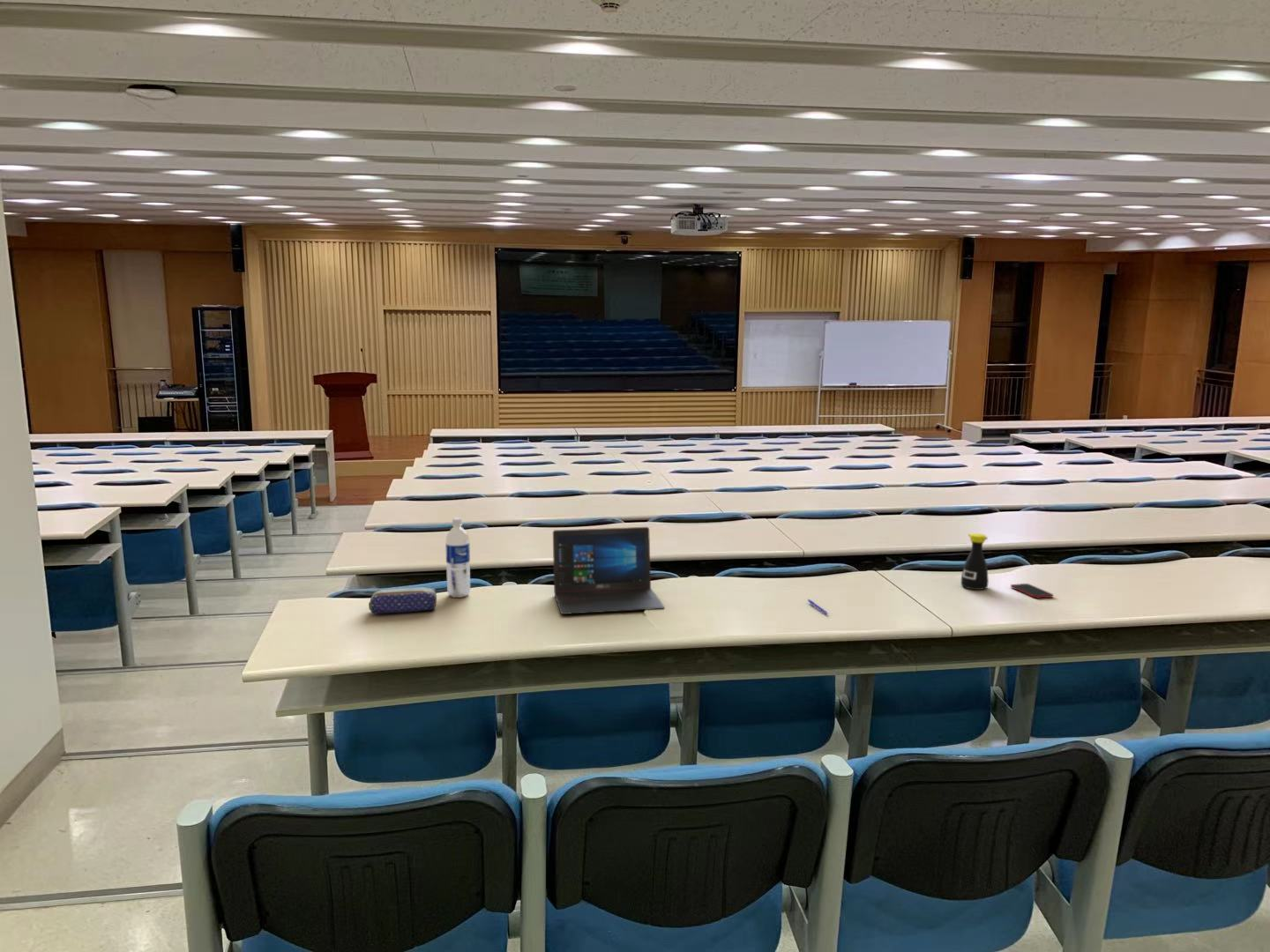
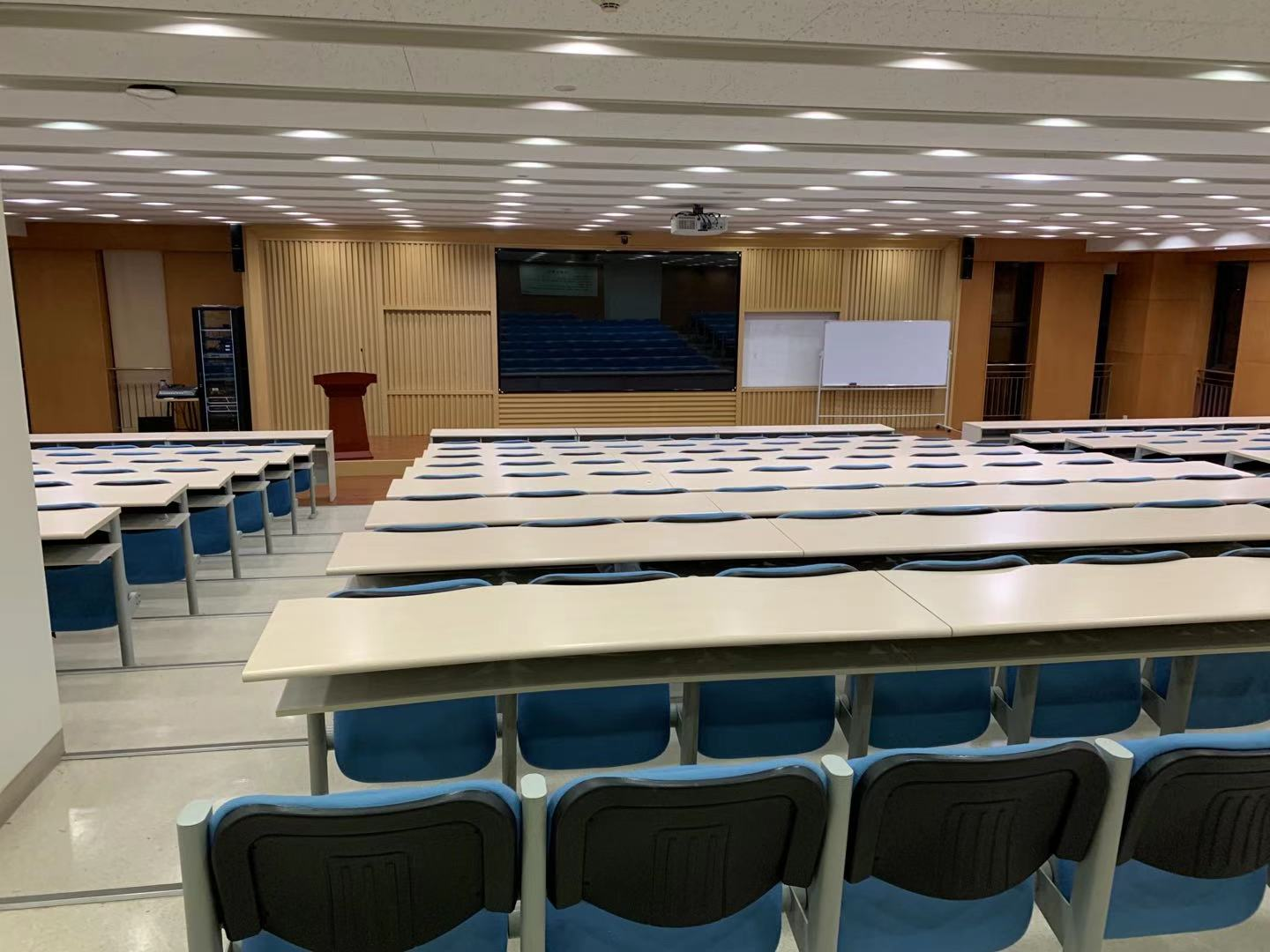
- pencil case [368,586,437,614]
- laptop [552,526,665,615]
- water bottle [444,517,471,599]
- bottle [960,532,990,591]
- cell phone [1010,583,1054,599]
- pen [807,599,829,615]
